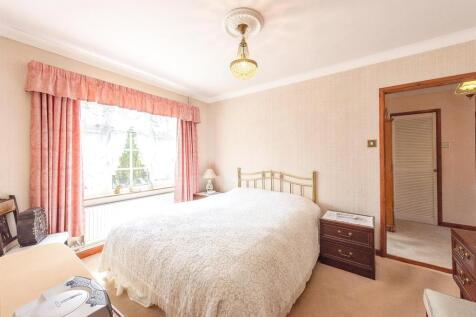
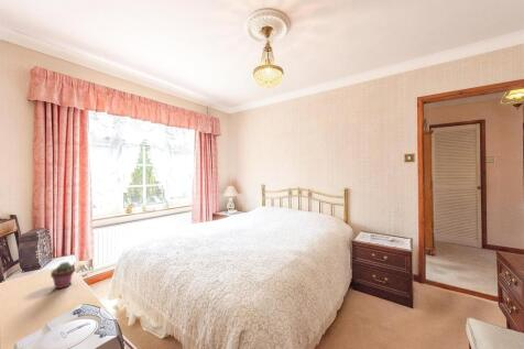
+ potted succulent [50,261,76,290]
